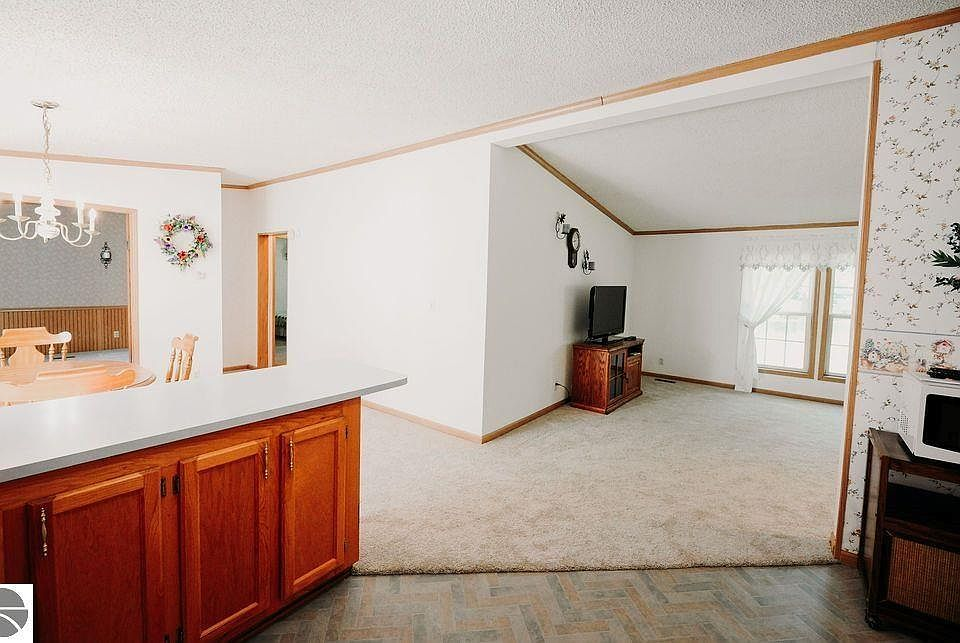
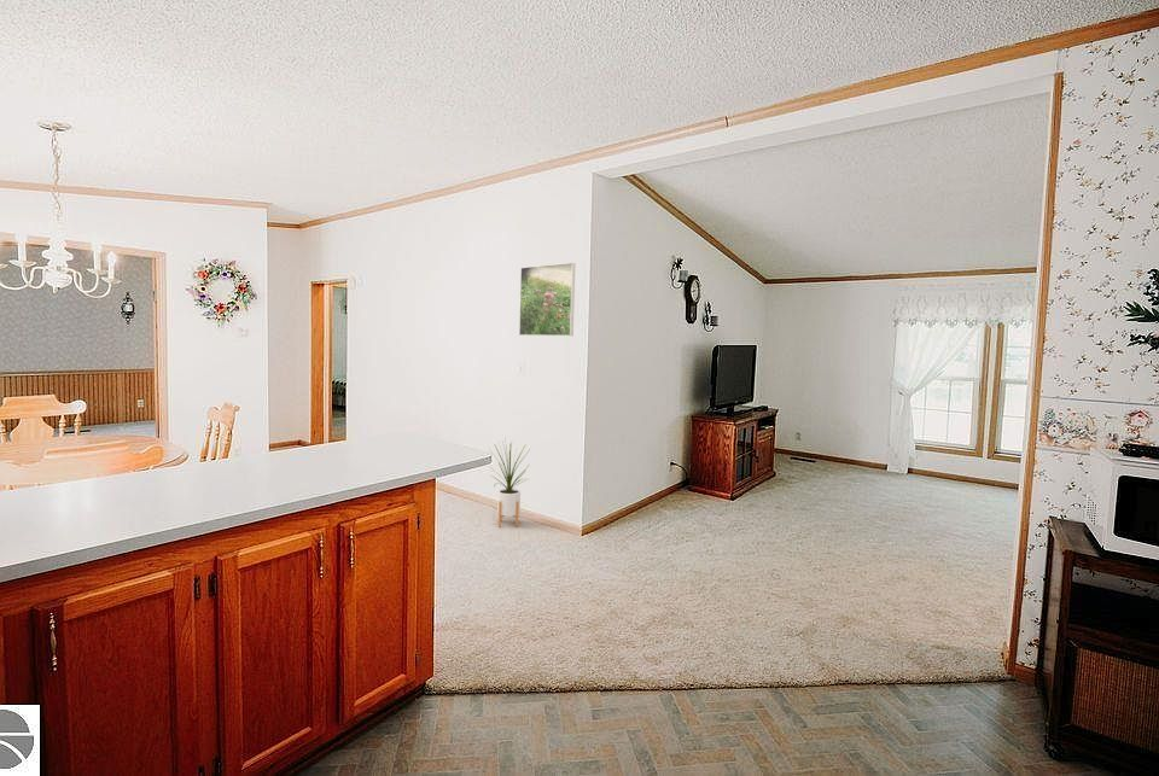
+ house plant [488,436,530,527]
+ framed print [518,262,576,337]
